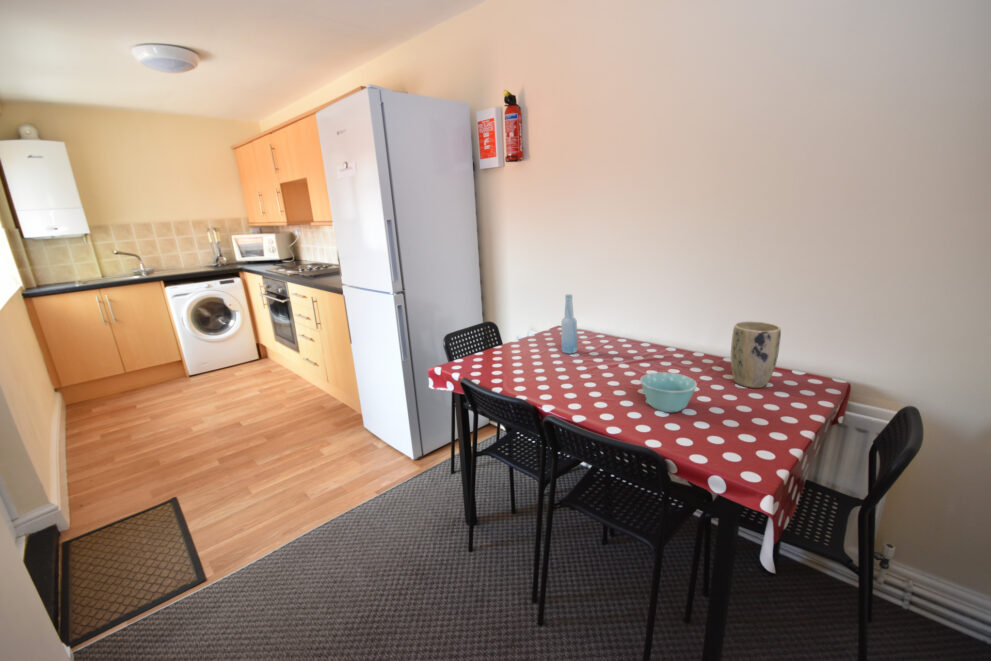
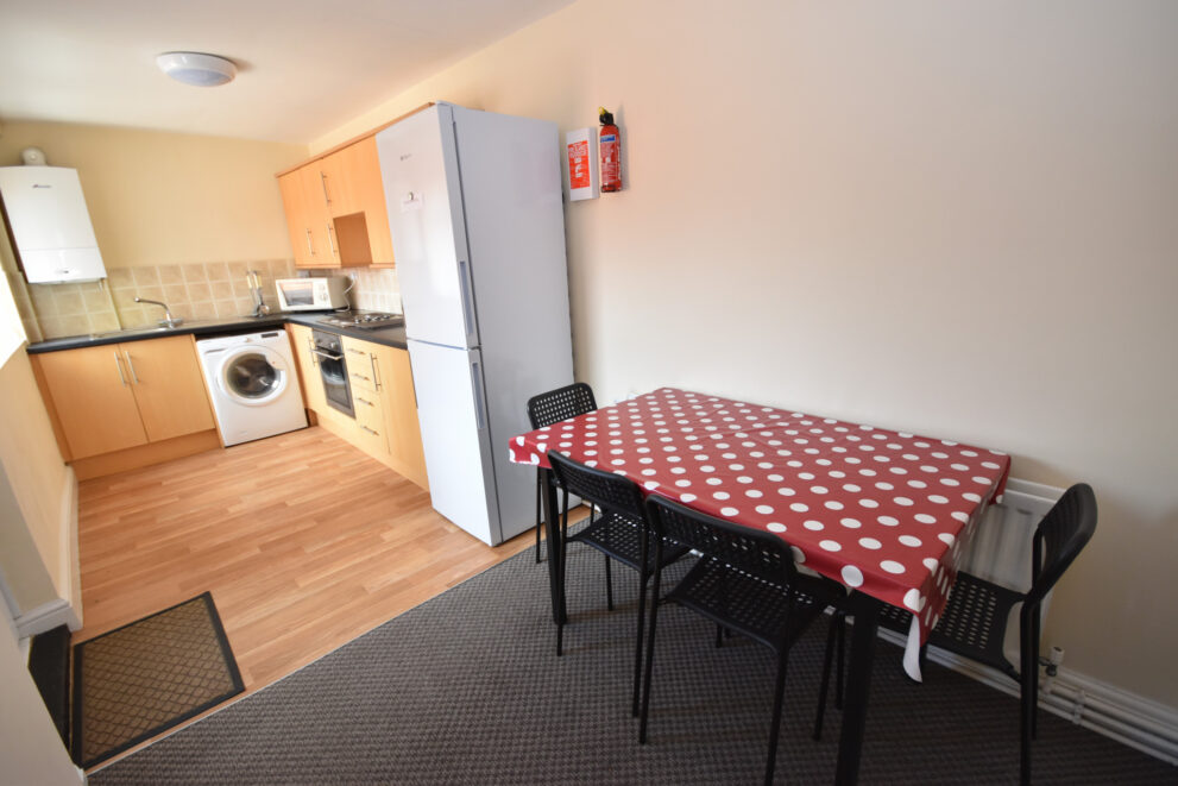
- bowl [639,371,698,413]
- bottle [560,293,578,355]
- plant pot [730,320,782,389]
